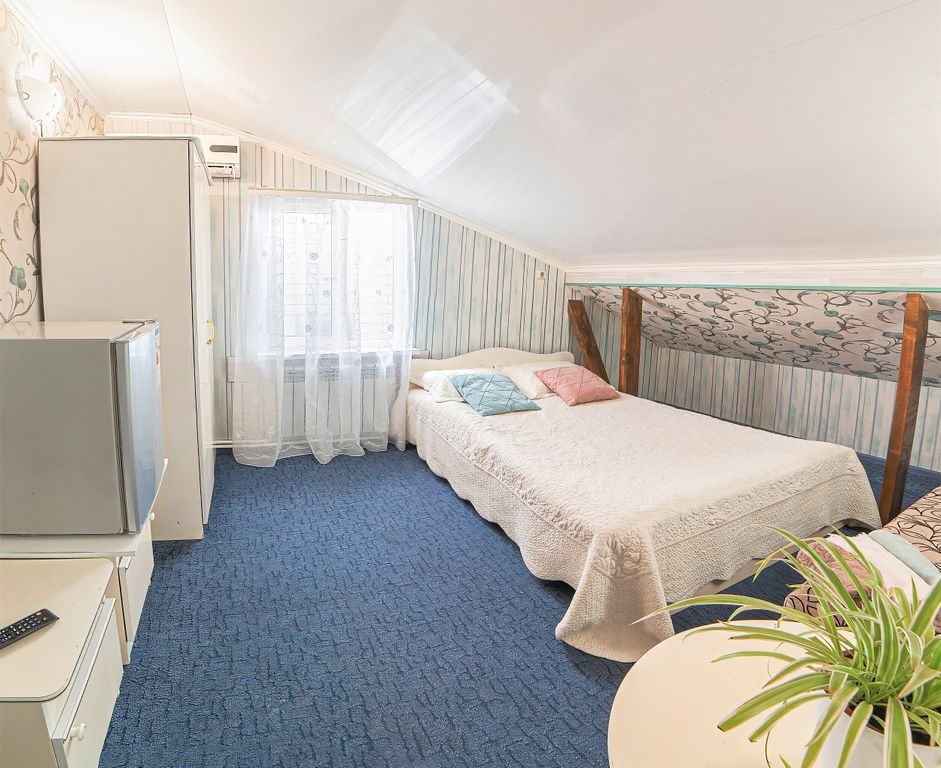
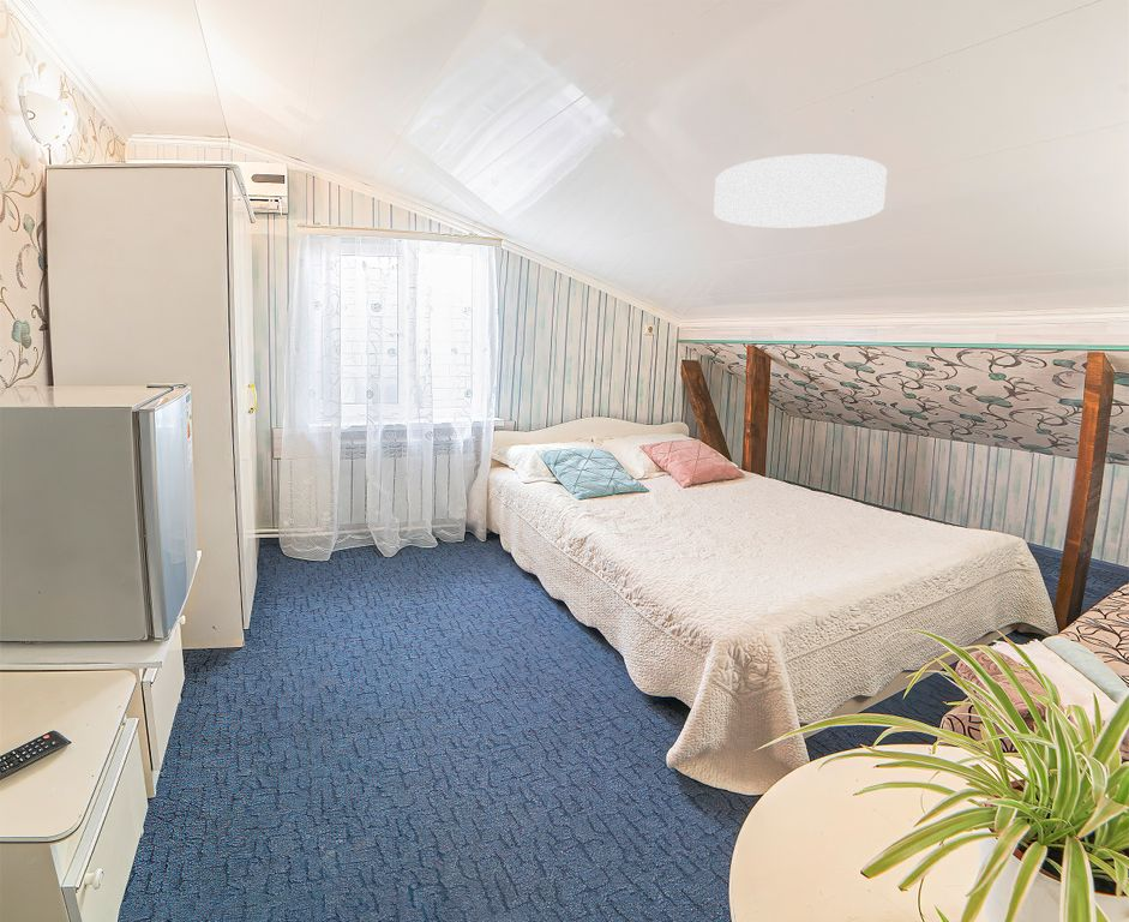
+ ceiling light [713,152,888,228]
